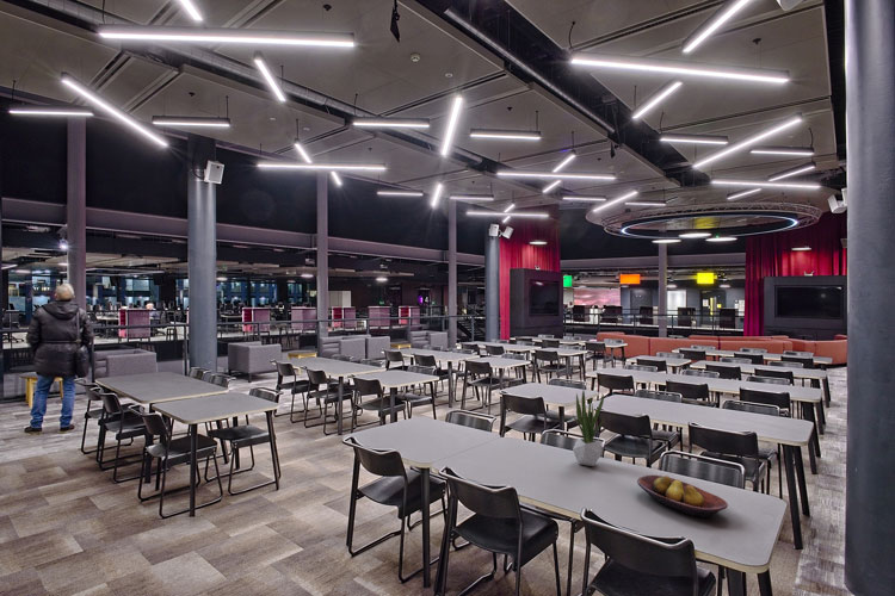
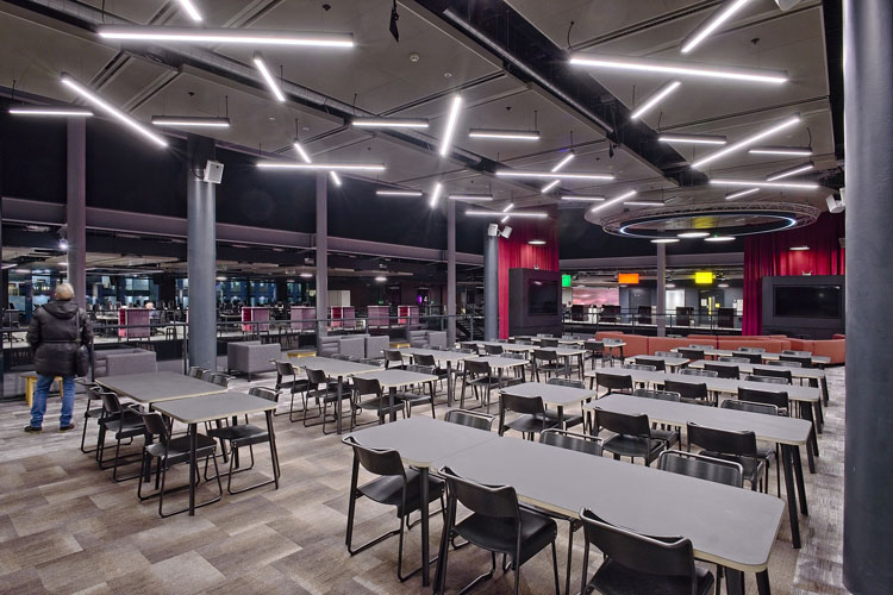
- fruit bowl [636,474,729,519]
- potted plant [572,390,605,467]
